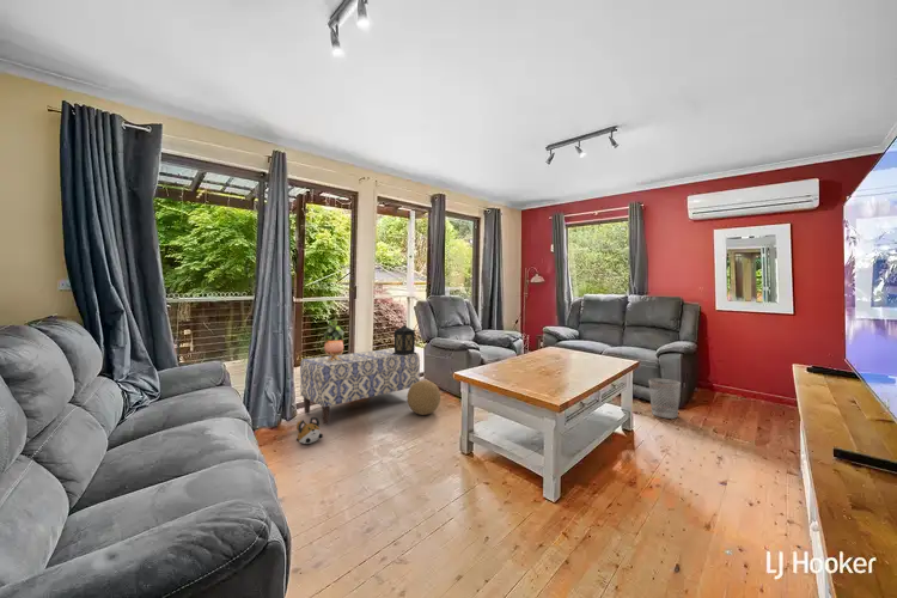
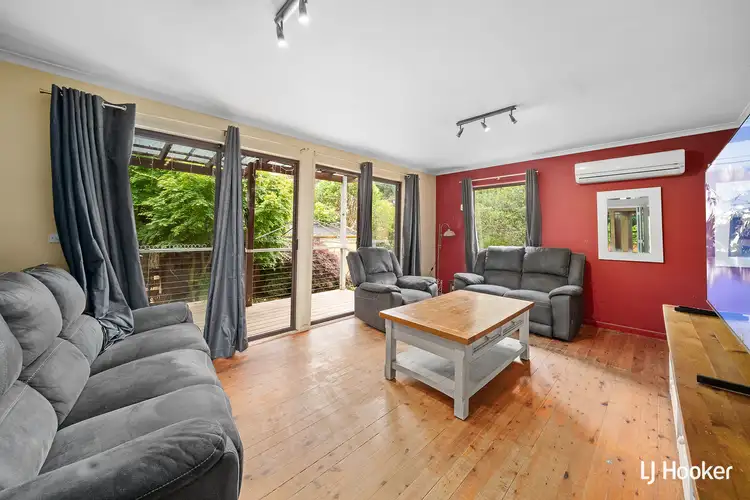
- lantern [392,323,417,355]
- potted plant [323,319,346,361]
- plush toy [295,416,324,445]
- wastebasket [647,377,682,420]
- decorative ball [405,379,441,416]
- bench [299,348,421,426]
